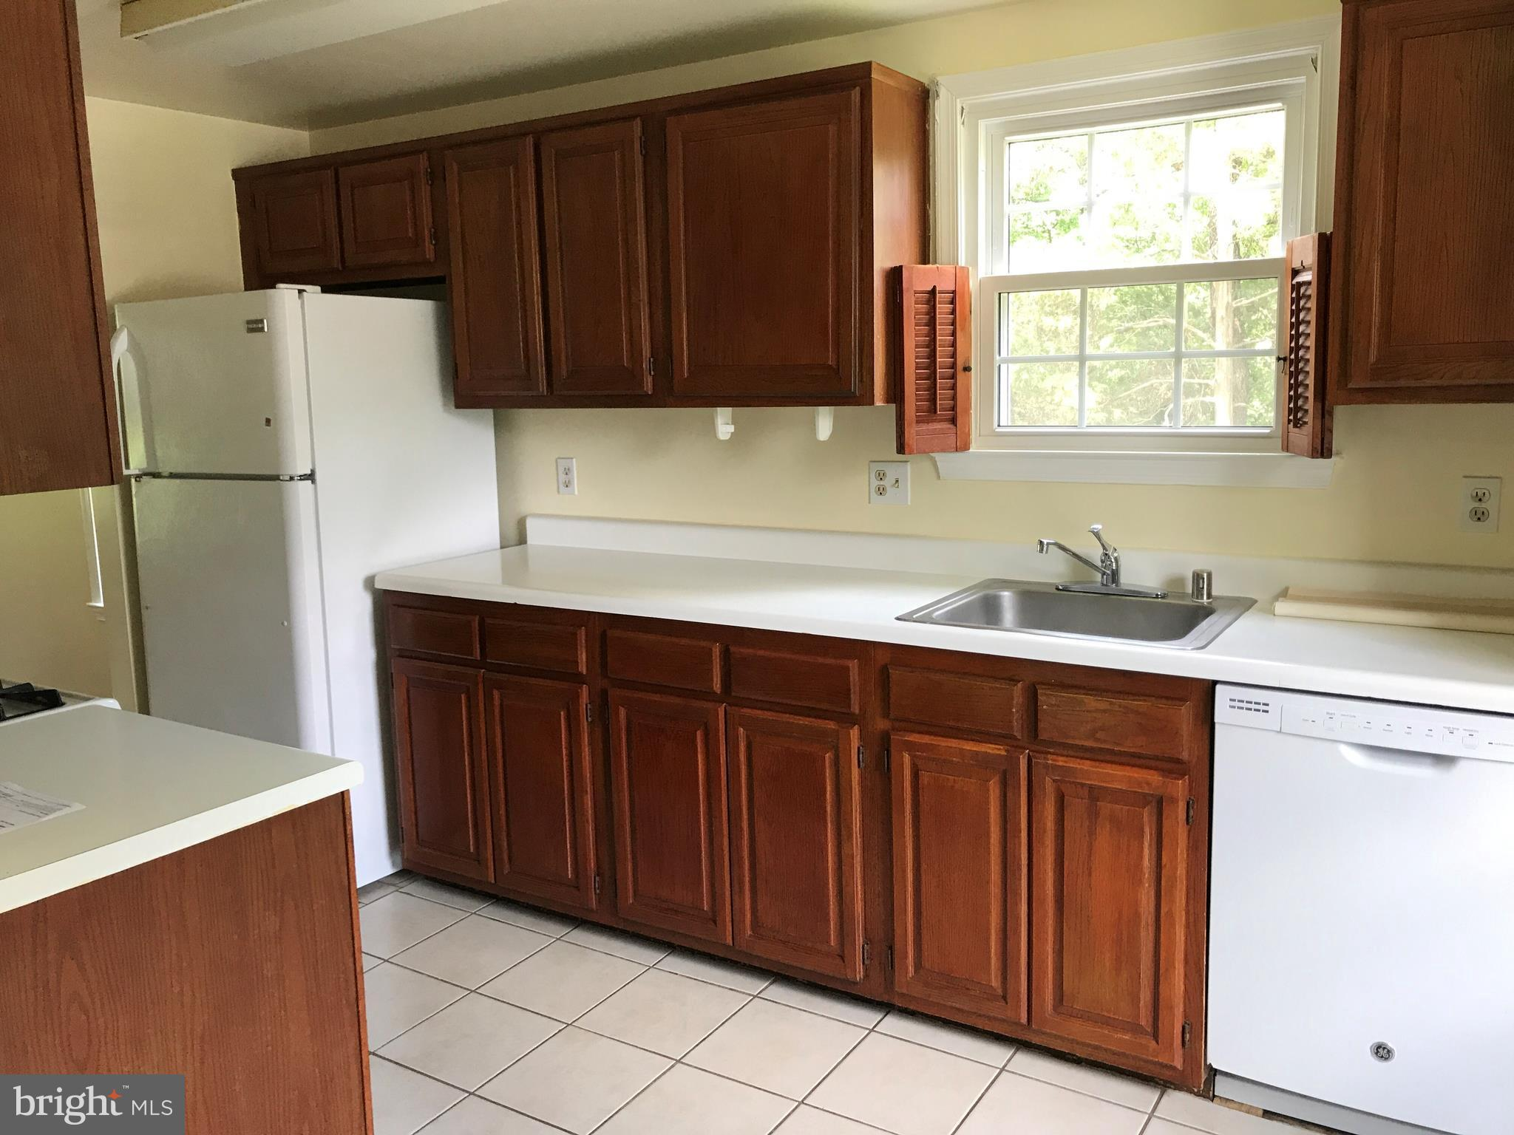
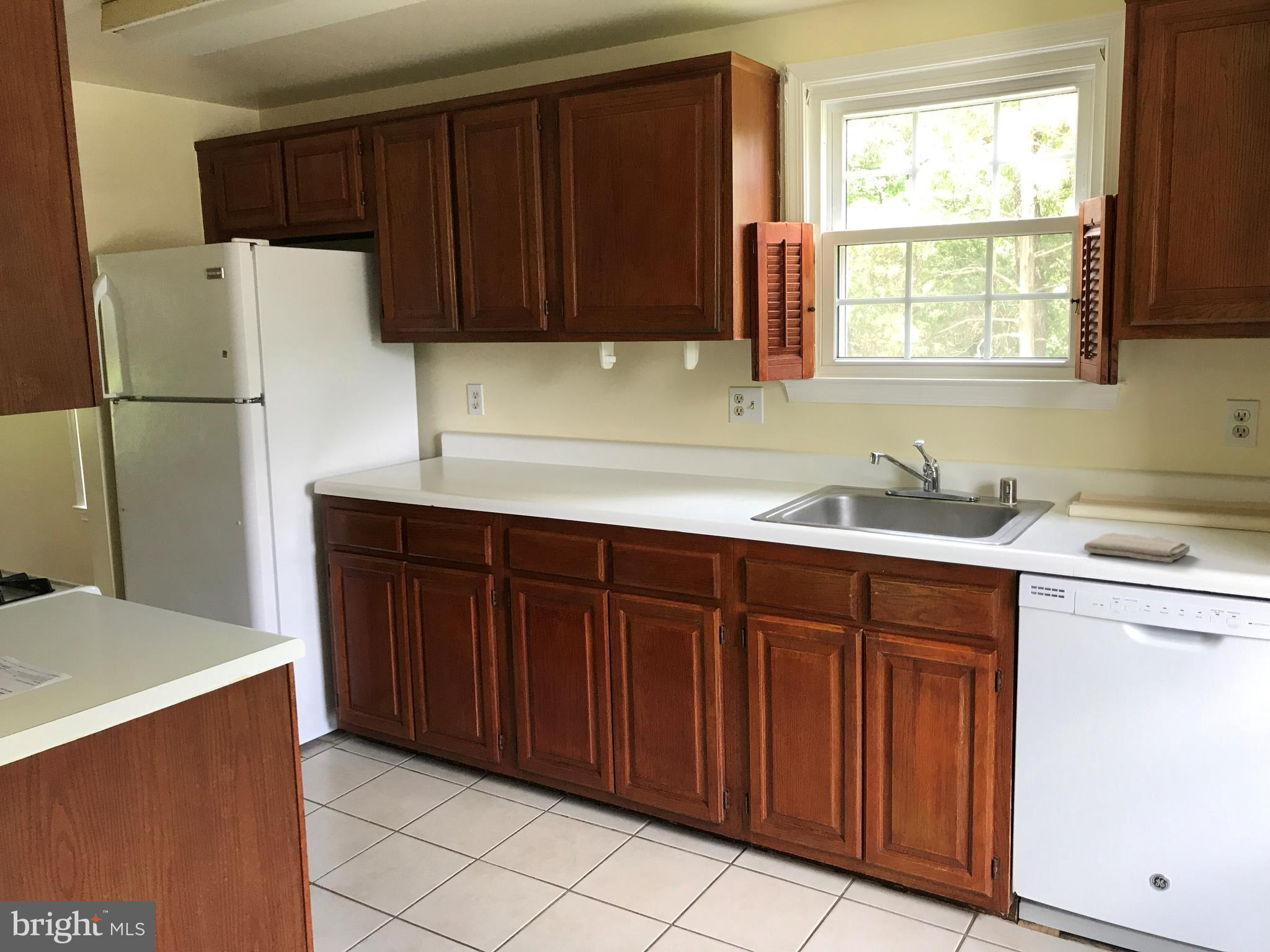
+ washcloth [1083,532,1191,563]
